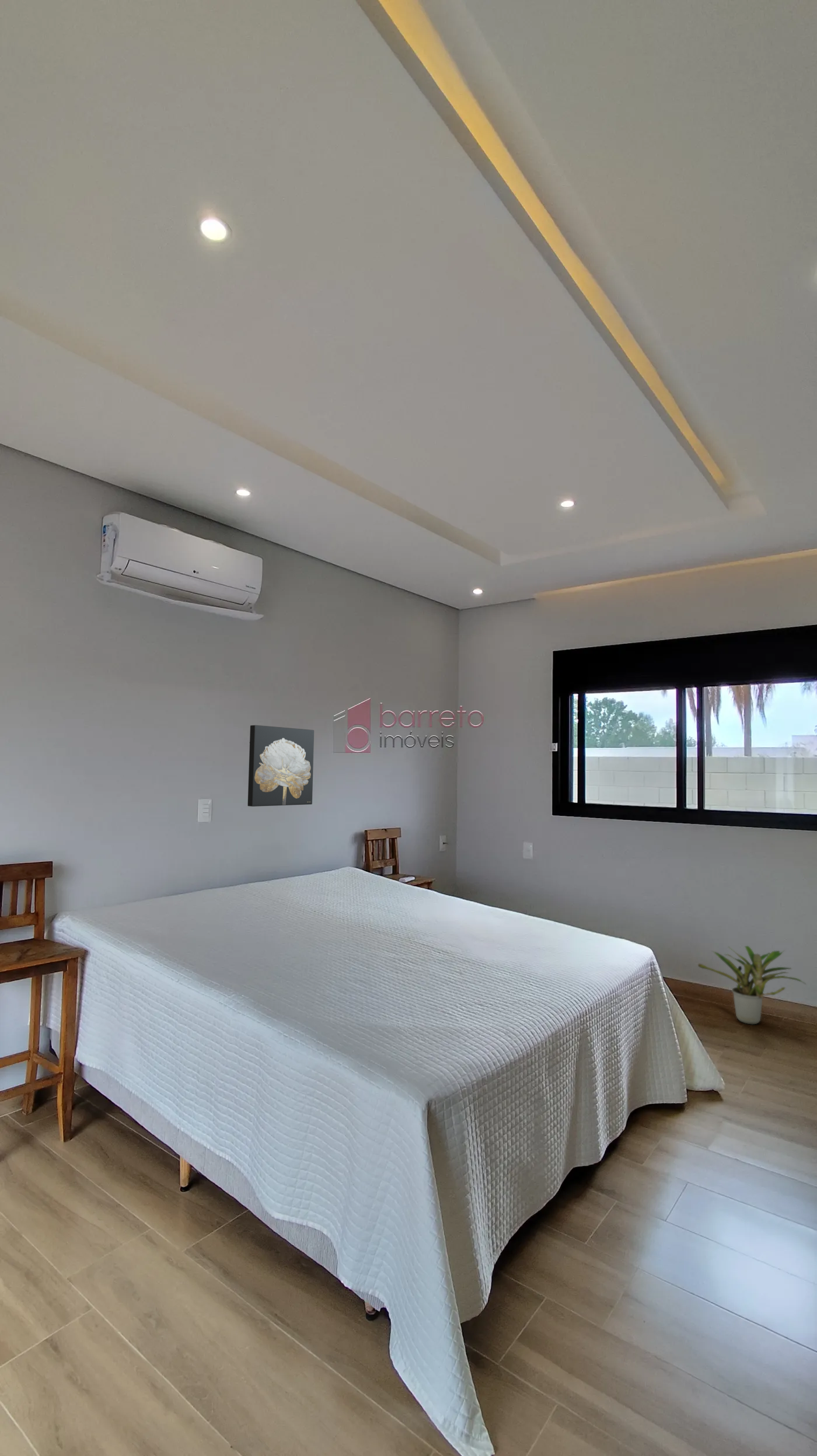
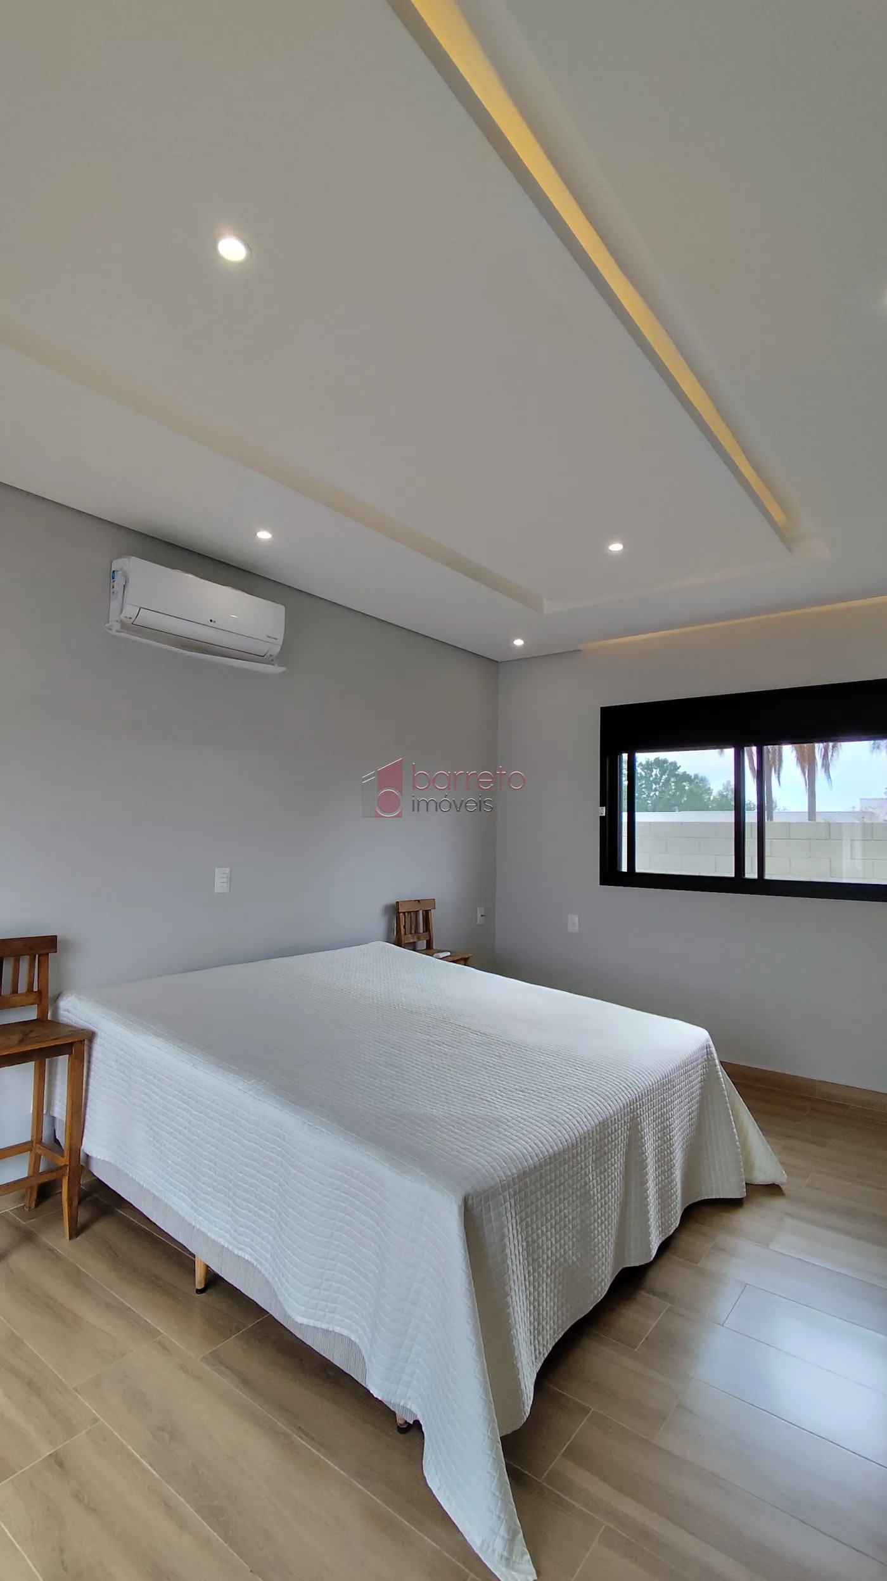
- wall art [247,725,315,807]
- potted plant [697,945,806,1025]
